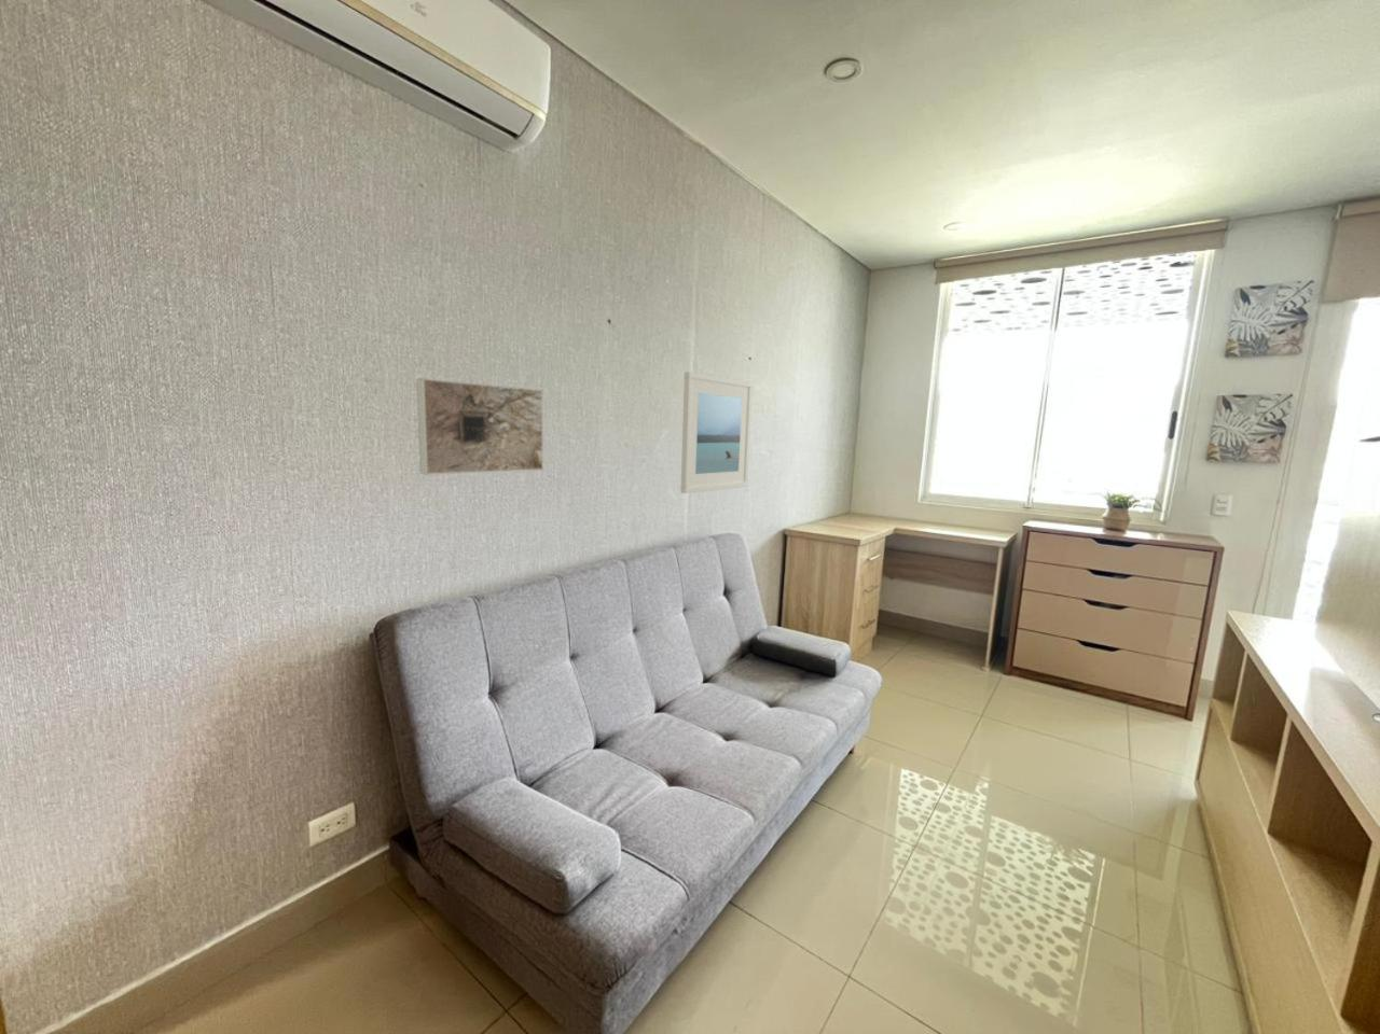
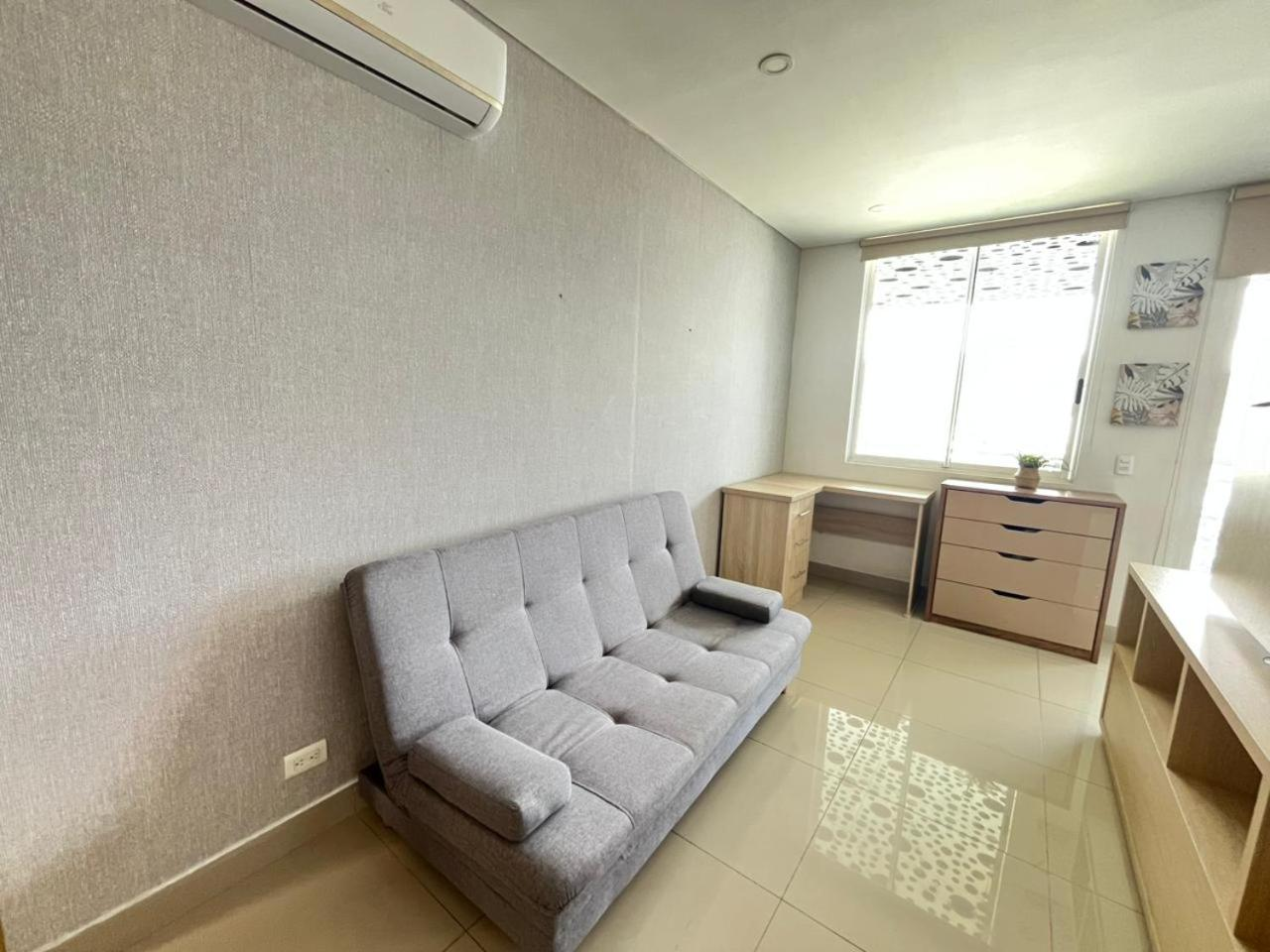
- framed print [416,377,544,476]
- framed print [679,370,754,494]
